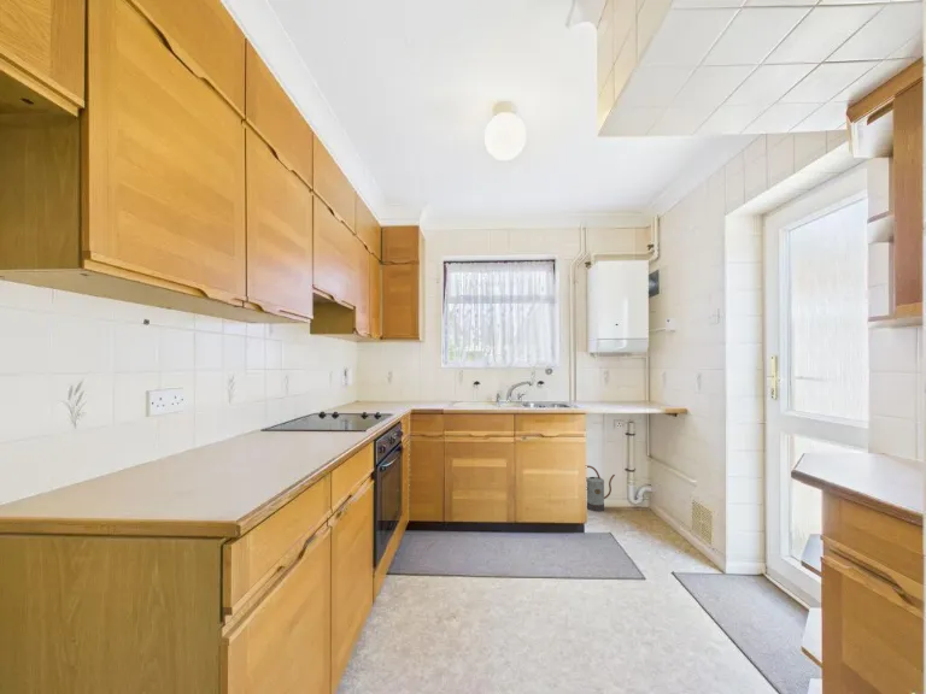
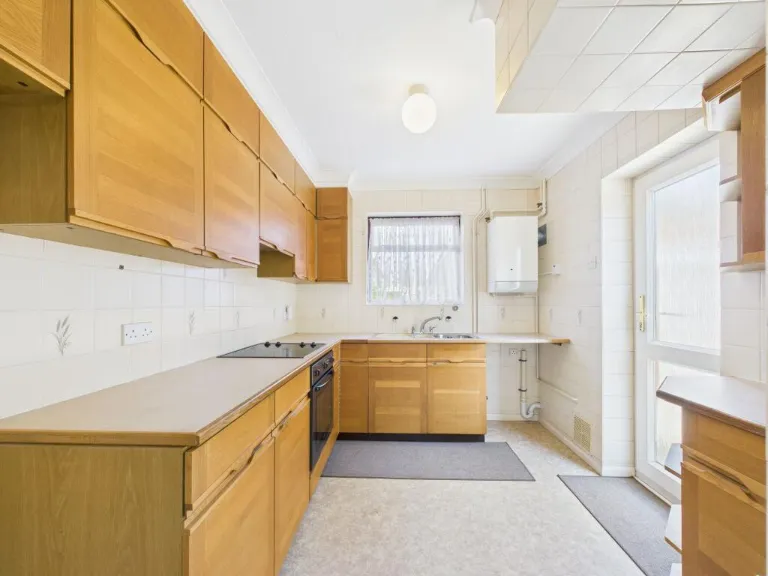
- watering can [586,465,616,512]
